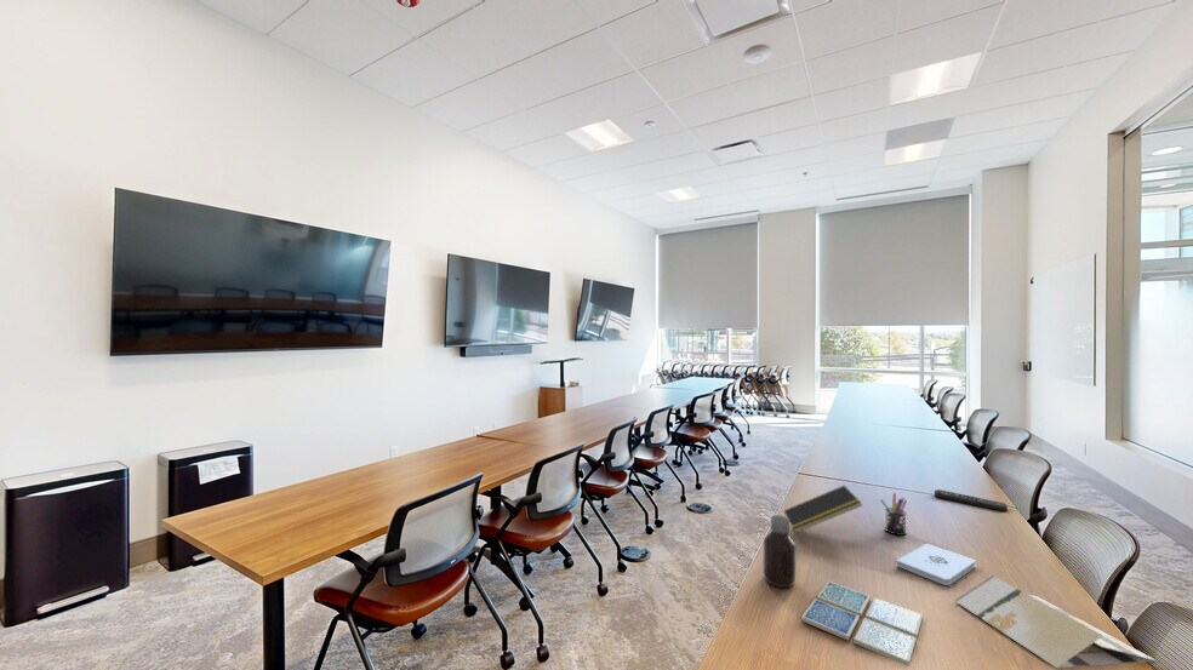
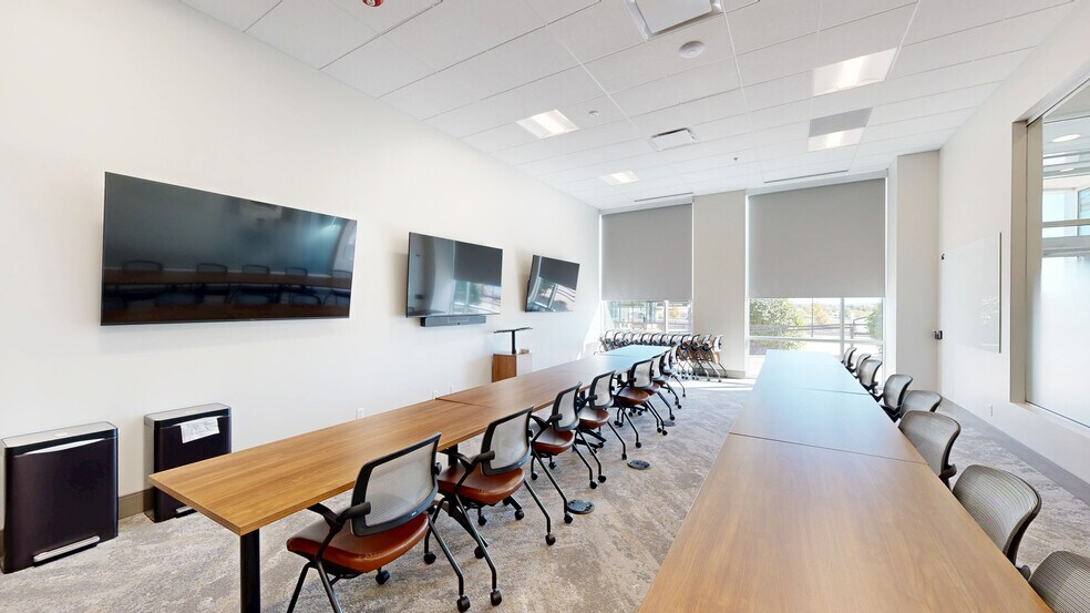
- notepad [782,485,863,534]
- notepad [895,543,976,586]
- pen holder [879,492,908,537]
- bottle [761,514,798,589]
- remote control [934,488,1009,512]
- brochure [953,574,1158,669]
- drink coaster [800,580,924,668]
